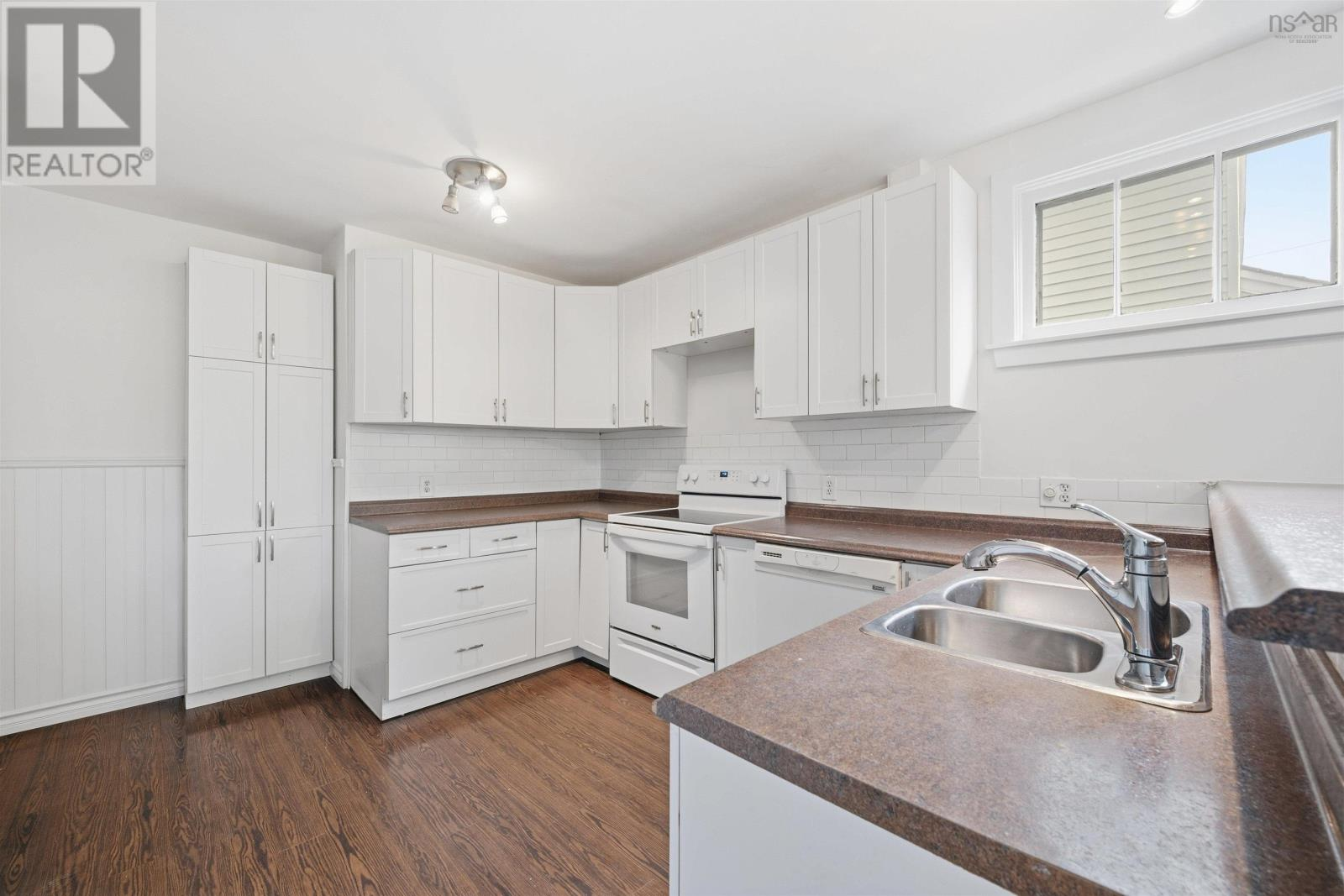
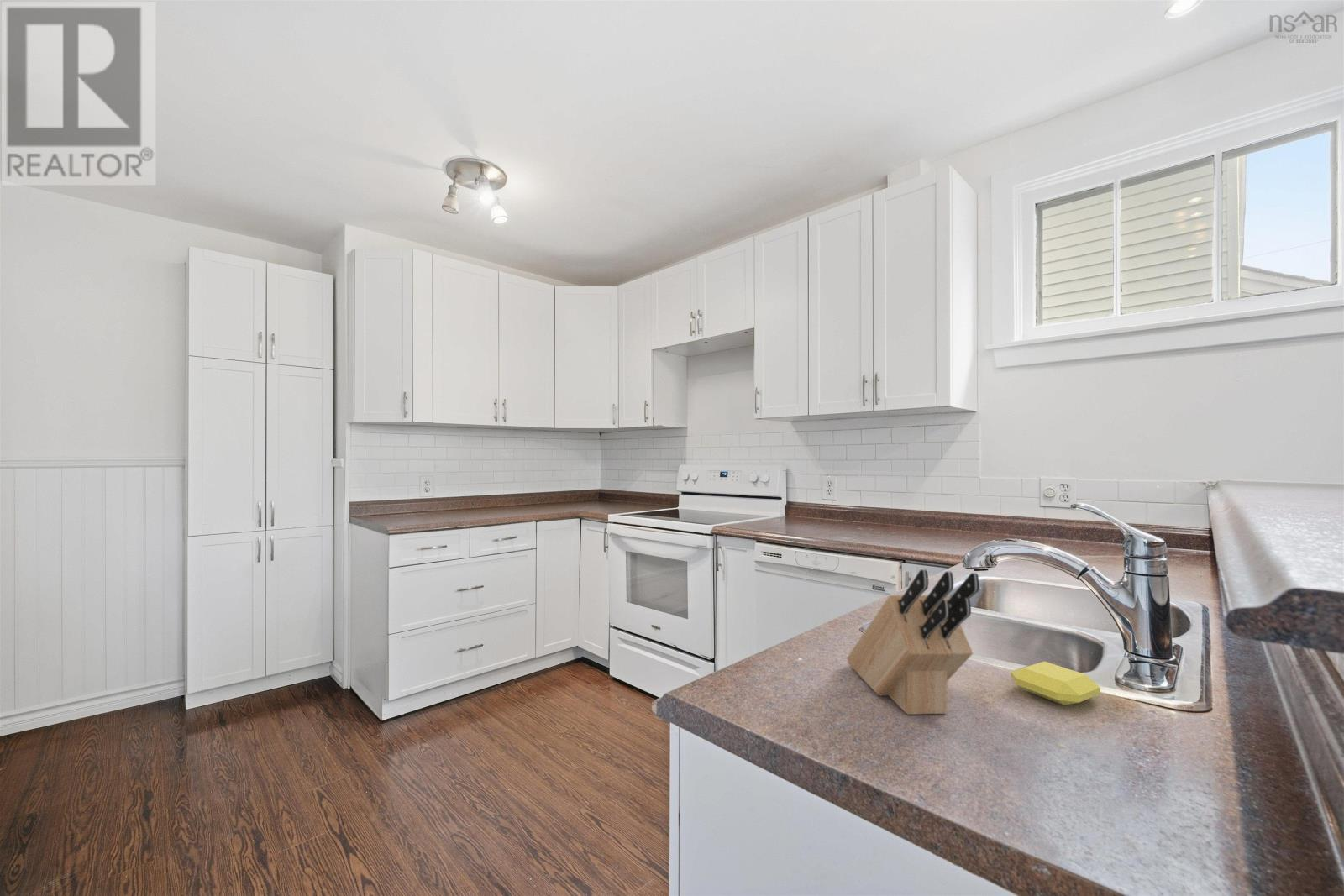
+ soap bar [1010,661,1101,706]
+ knife block [846,569,980,715]
